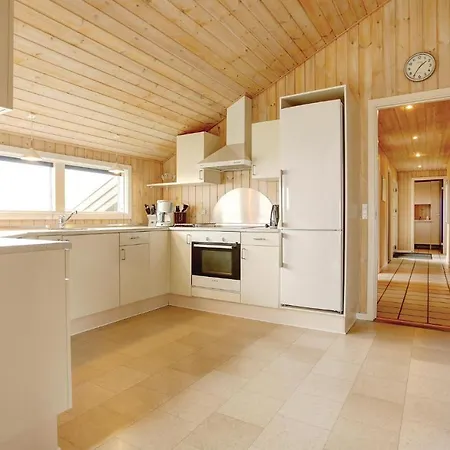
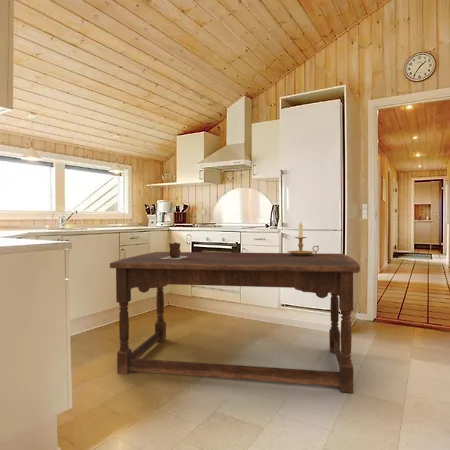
+ candle holder [287,221,320,256]
+ dining table [109,251,361,394]
+ vase [160,242,188,259]
